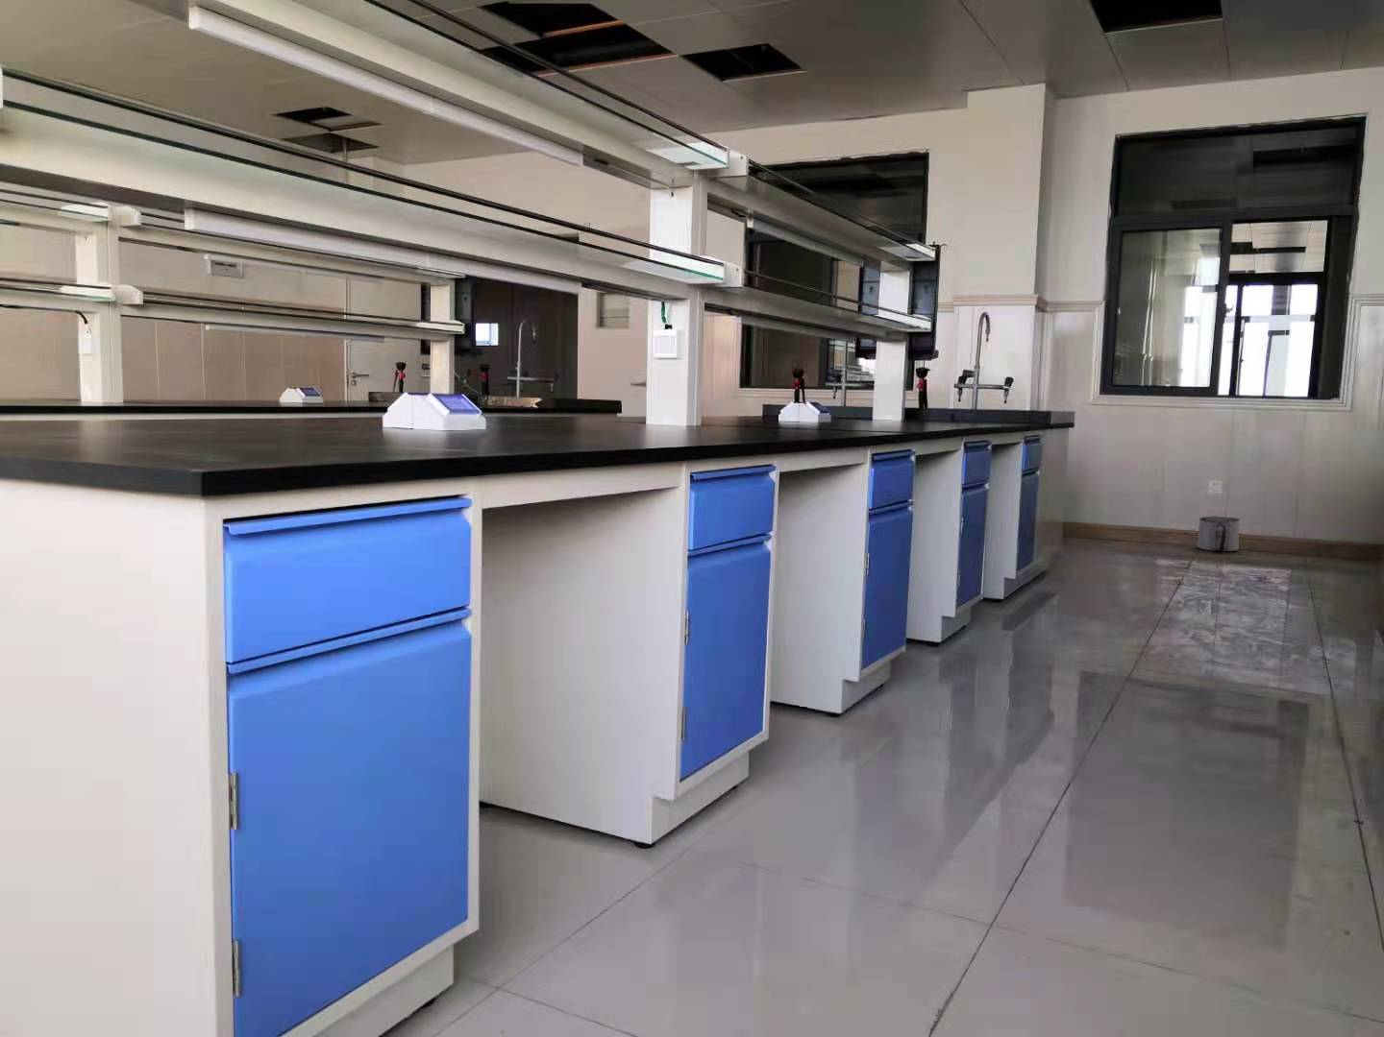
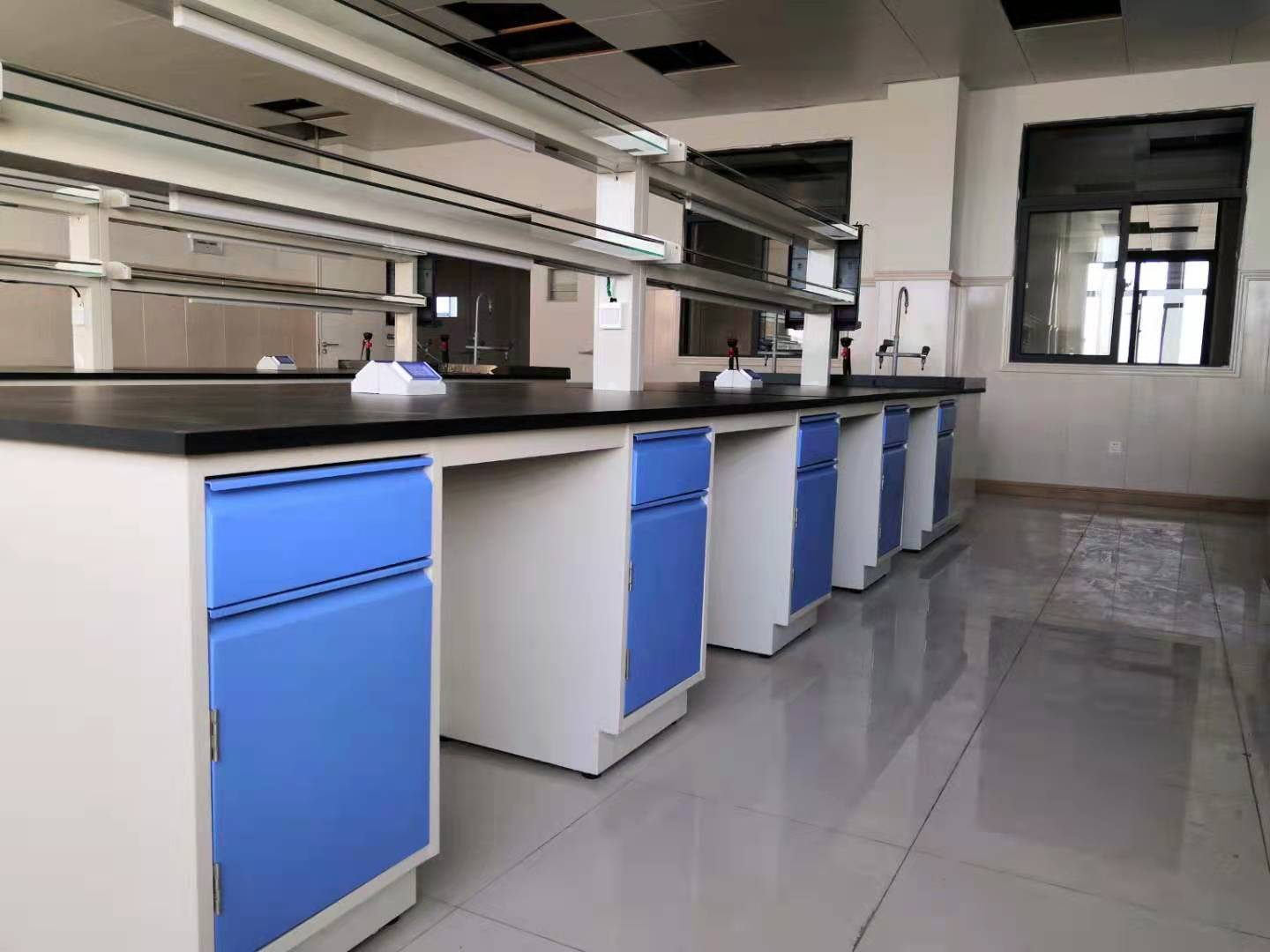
- bucket [1197,515,1241,553]
